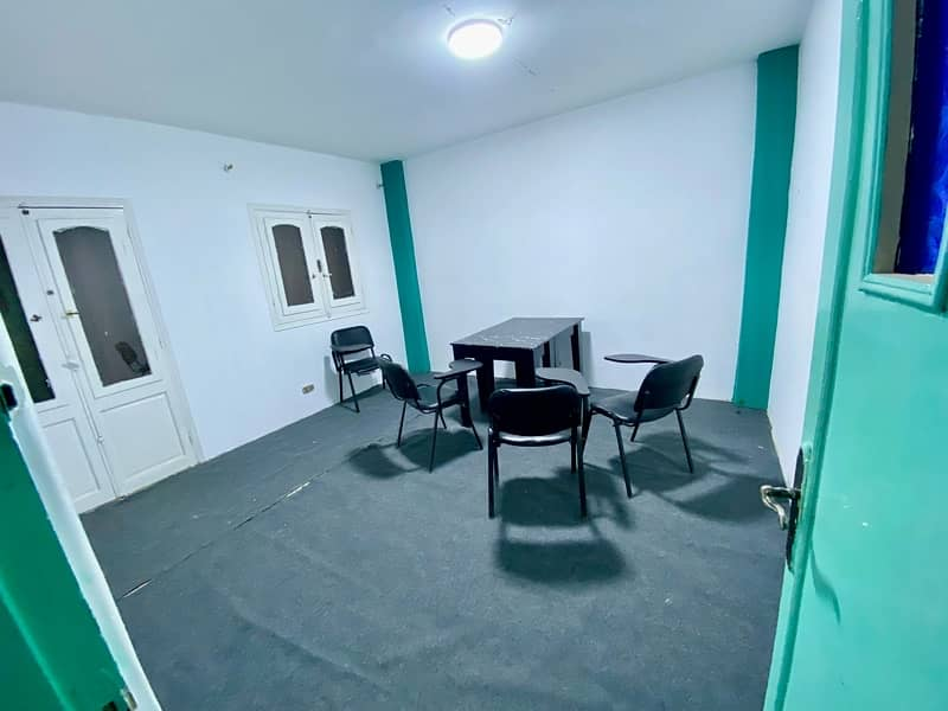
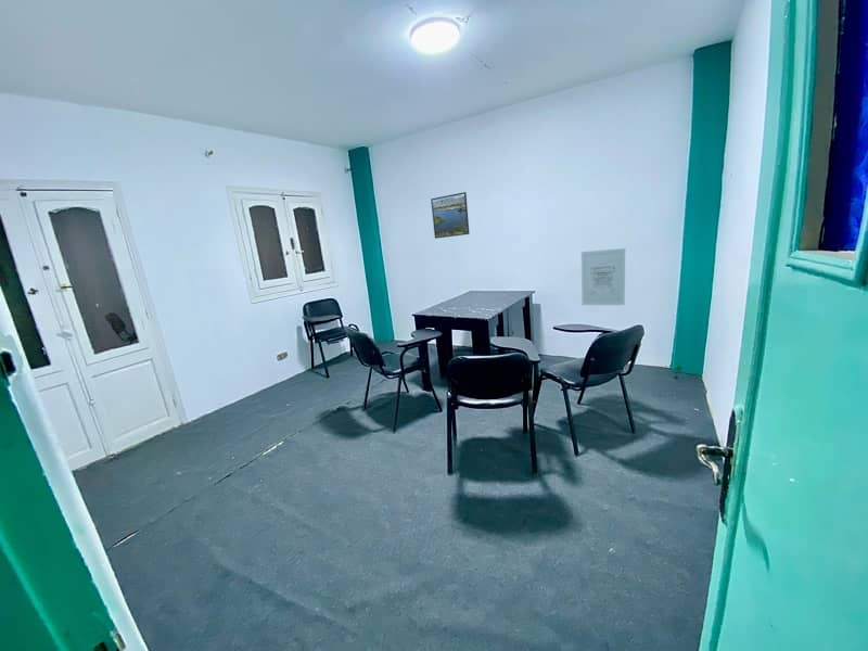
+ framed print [430,191,471,240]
+ wall art [580,247,626,306]
